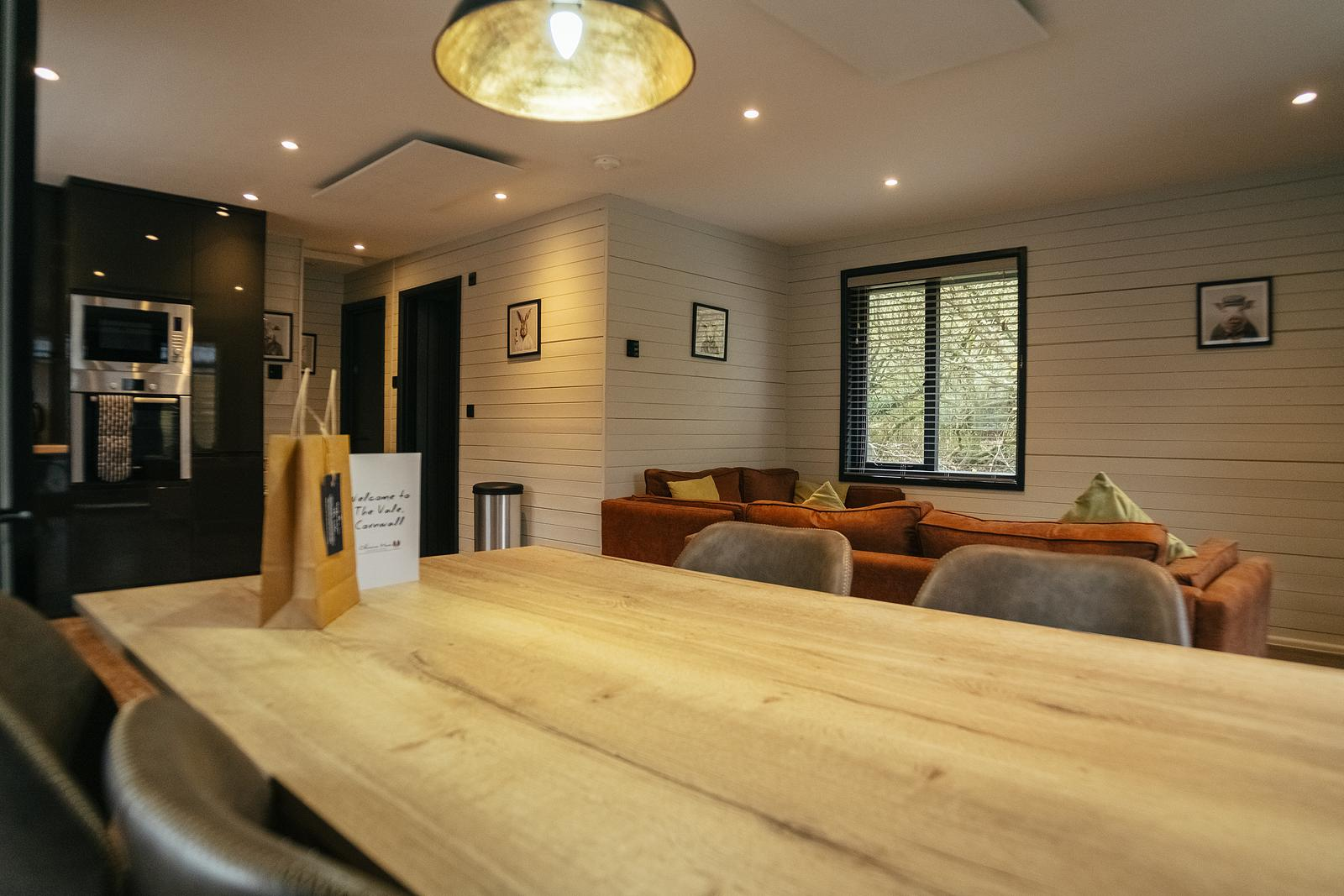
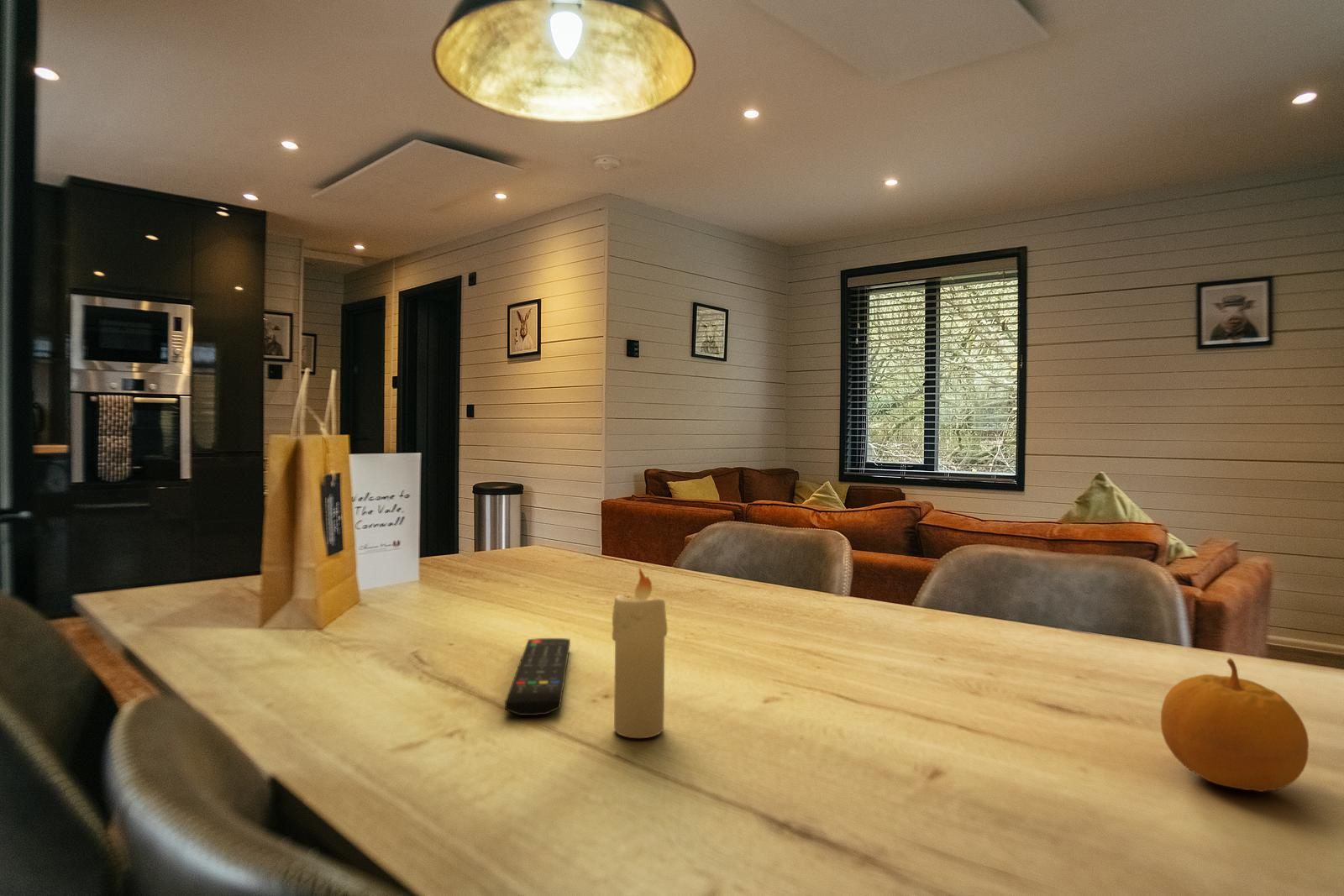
+ candle [612,567,668,739]
+ fruit [1160,658,1310,793]
+ remote control [504,637,571,716]
